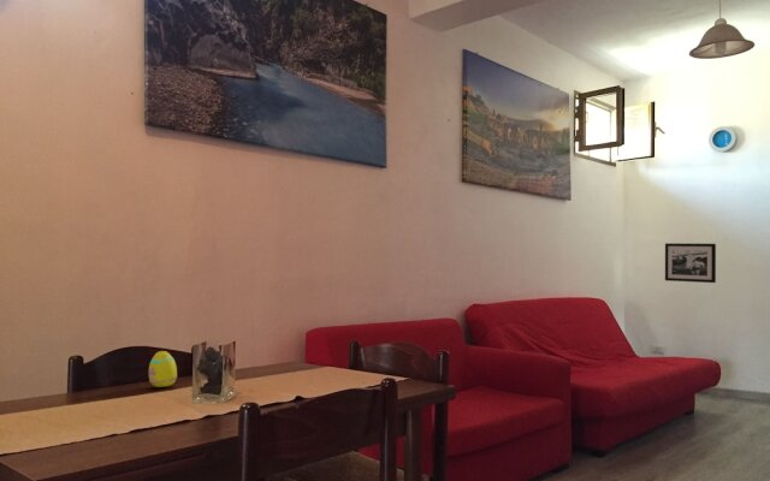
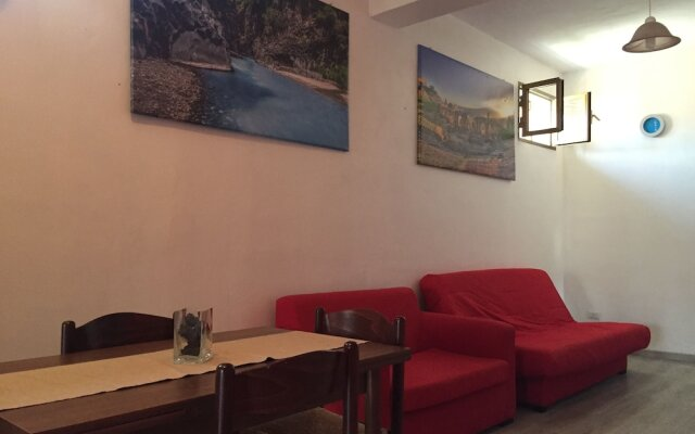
- picture frame [664,242,717,284]
- egg [148,350,178,388]
